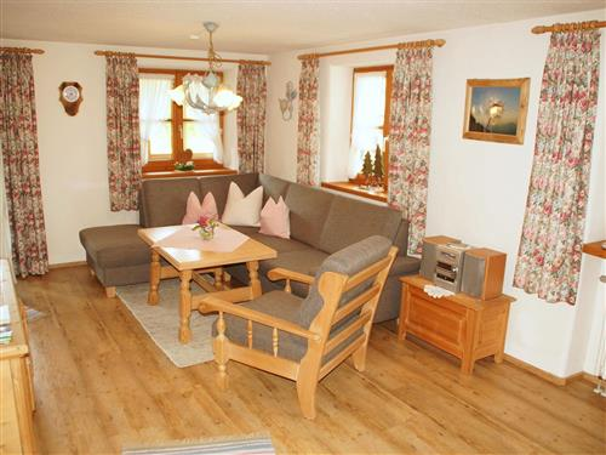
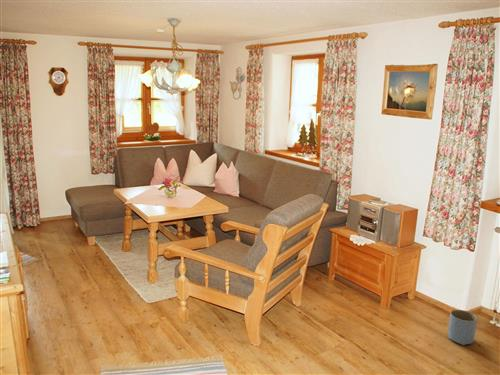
+ planter [447,309,479,346]
